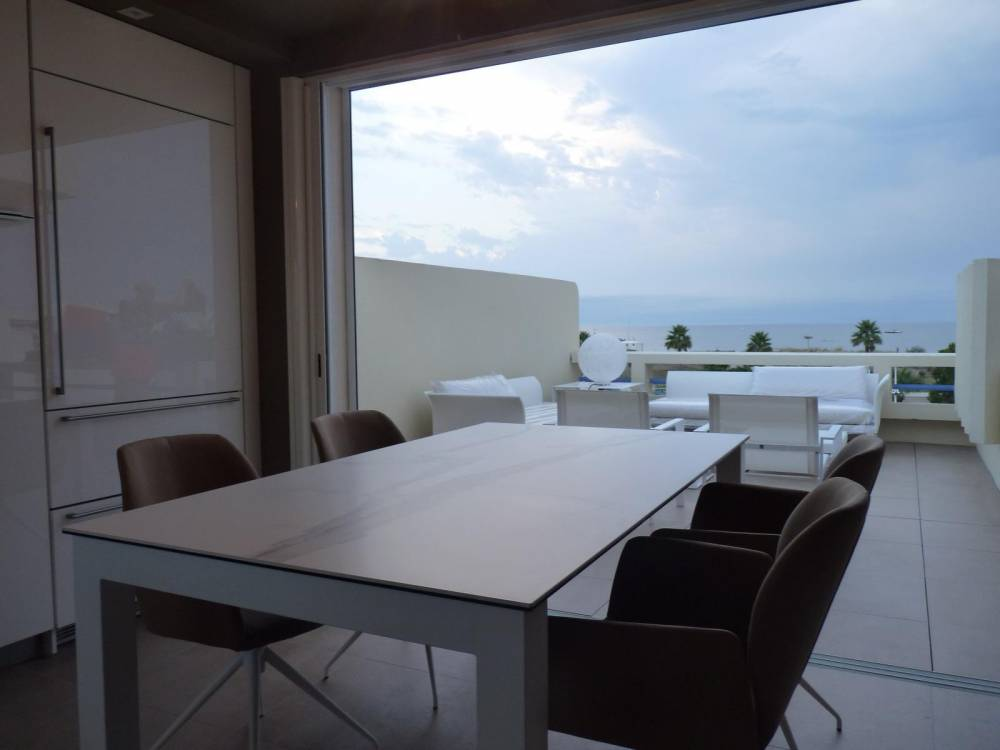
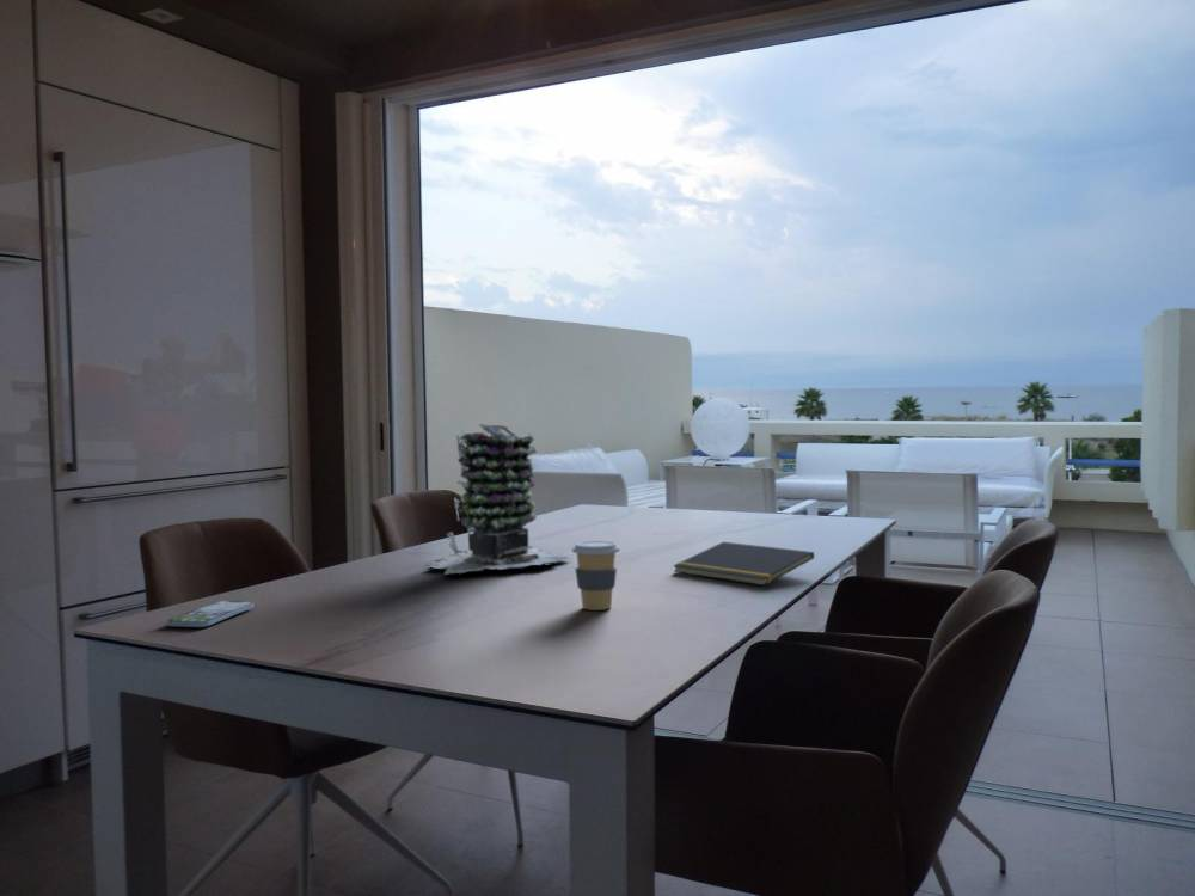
+ succulent plant [427,419,574,576]
+ notepad [672,541,815,587]
+ coffee cup [571,540,621,612]
+ smartphone [166,600,255,628]
